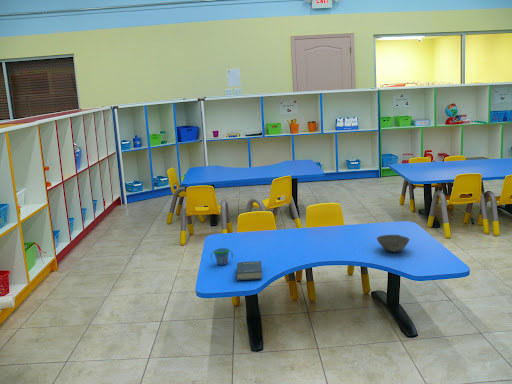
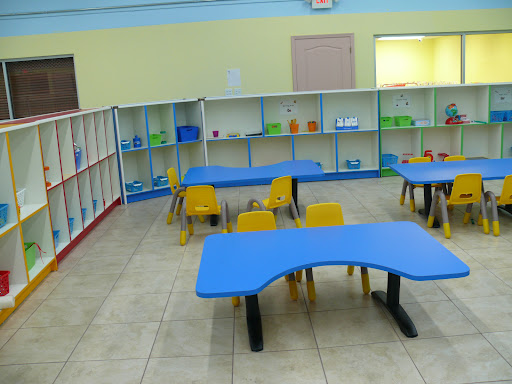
- bowl [376,234,411,253]
- book [235,260,263,281]
- snack cup [210,247,234,266]
